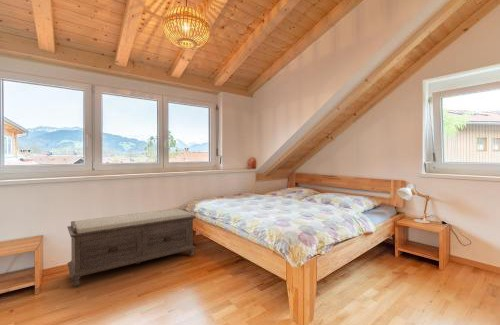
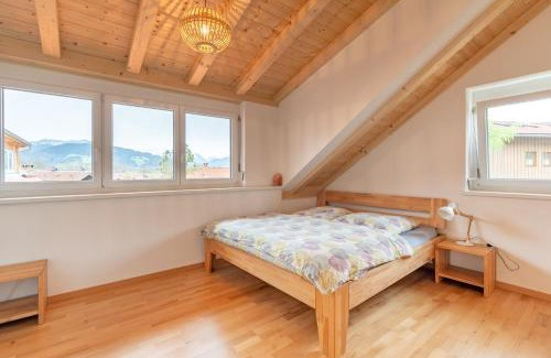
- bench [67,207,197,287]
